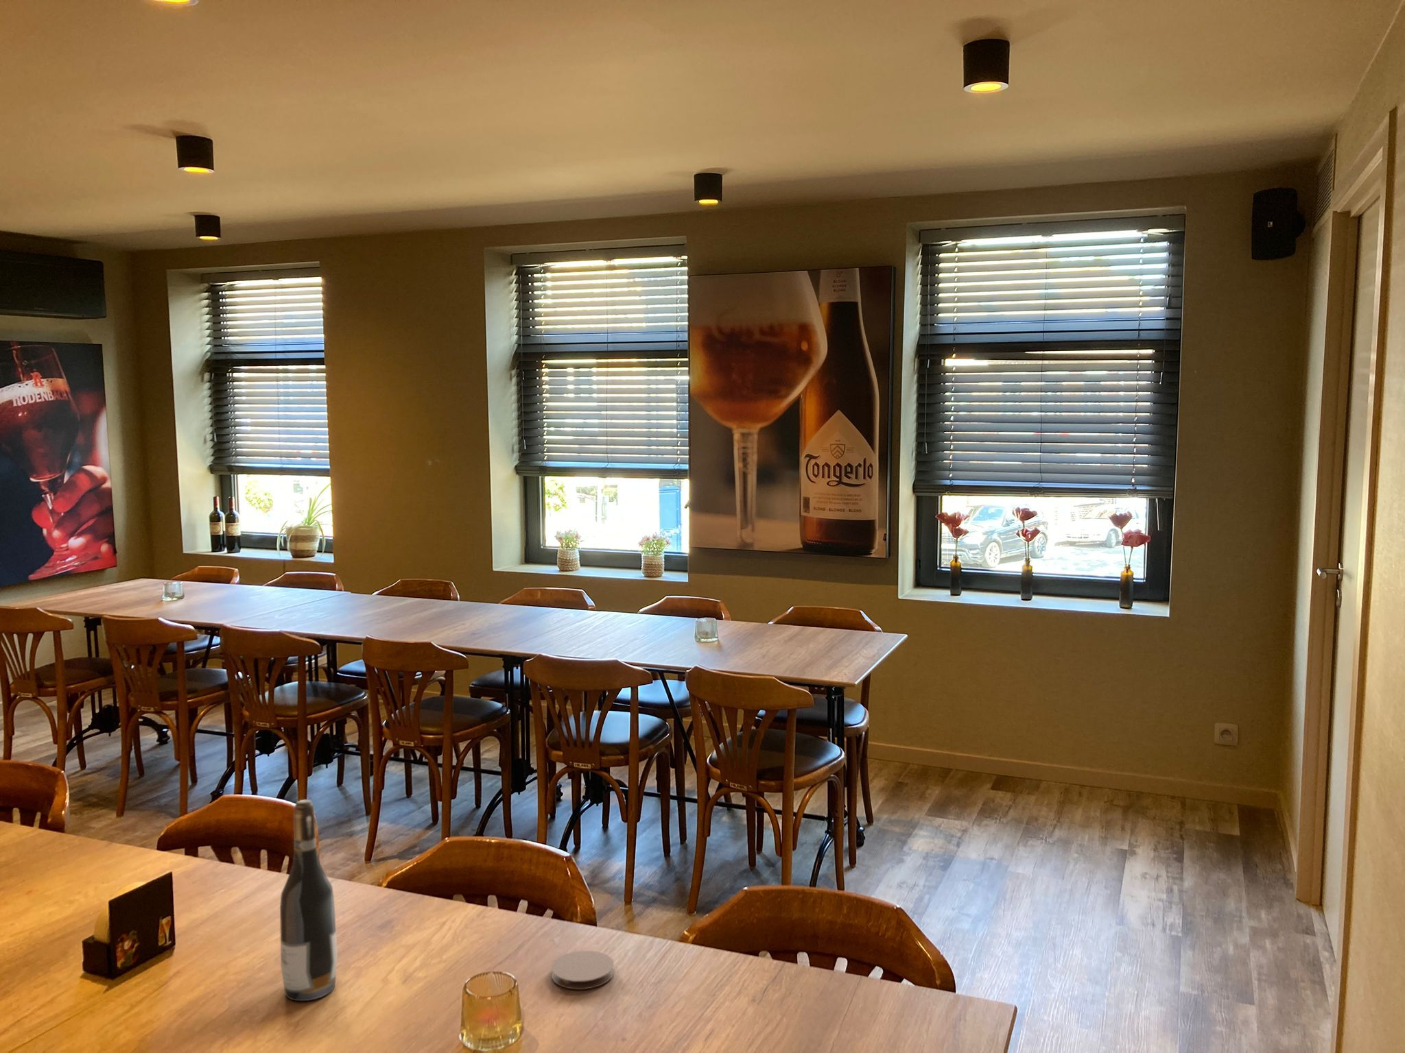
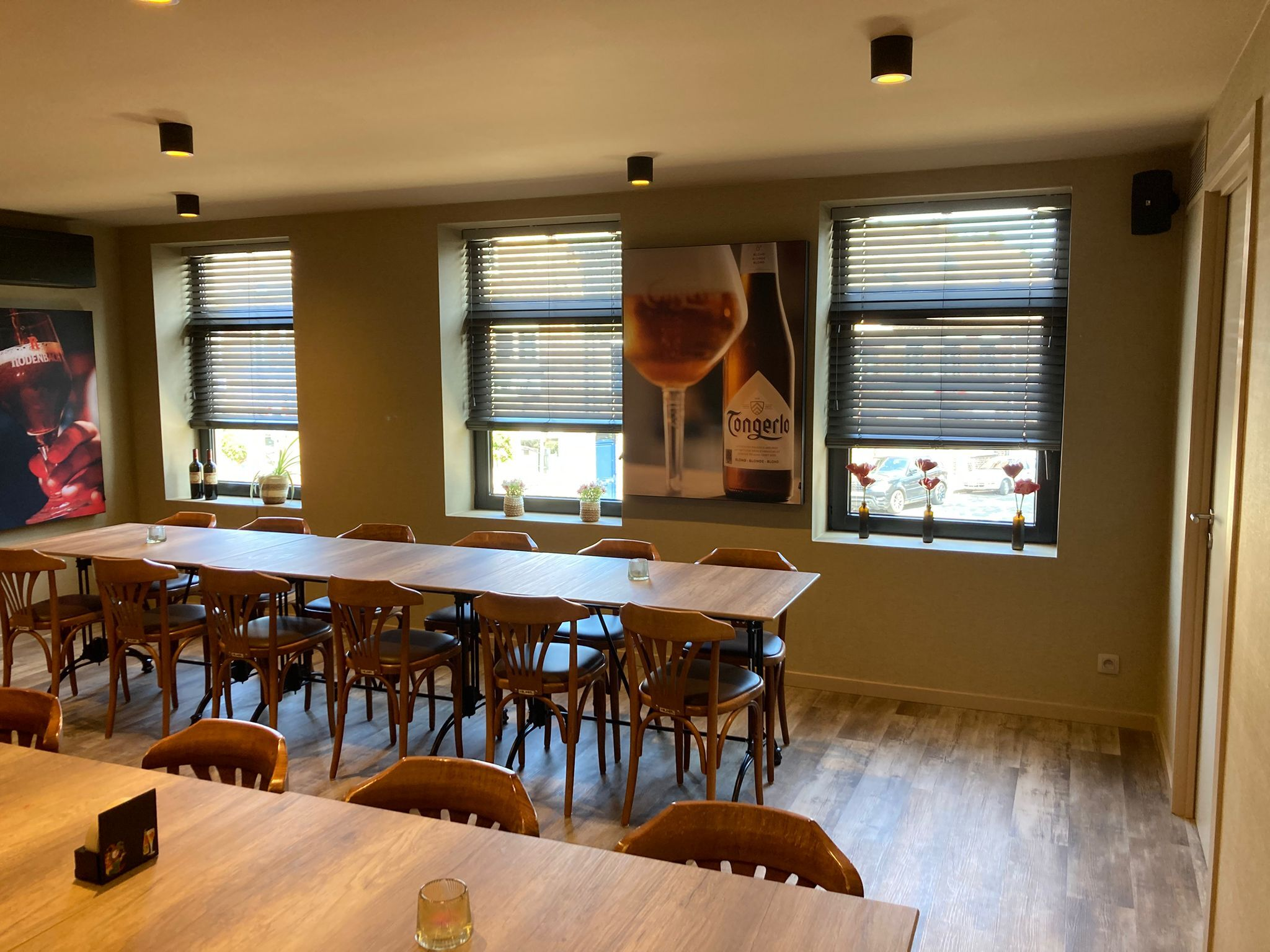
- wine bottle [279,800,339,1002]
- coaster [551,950,615,990]
